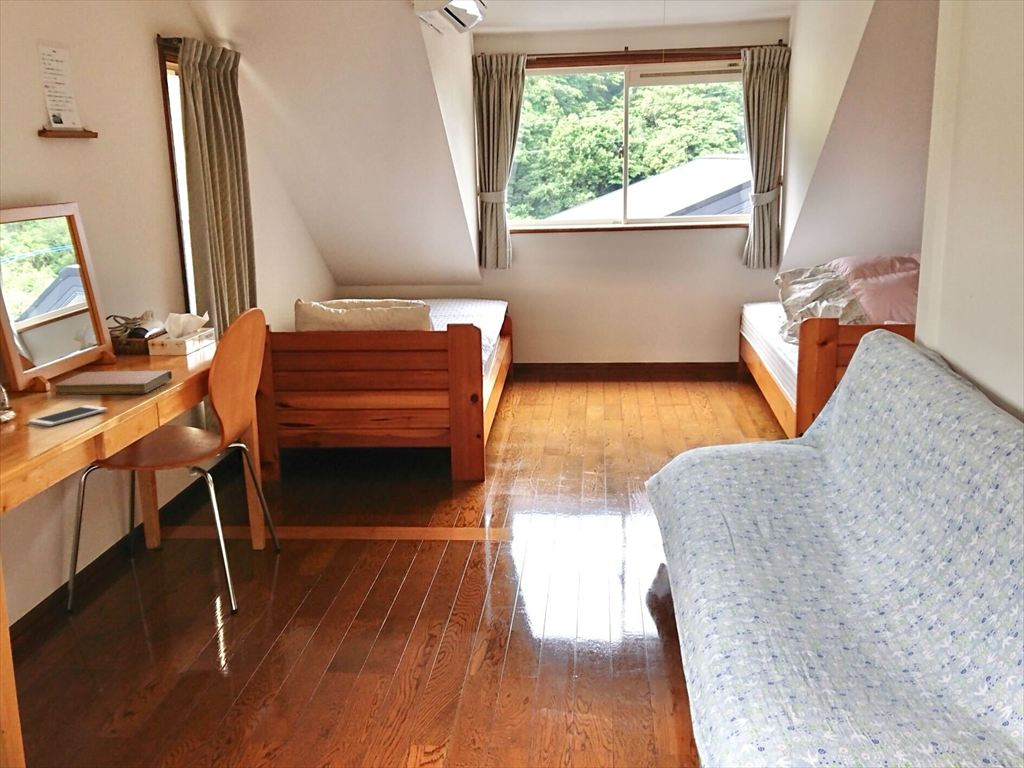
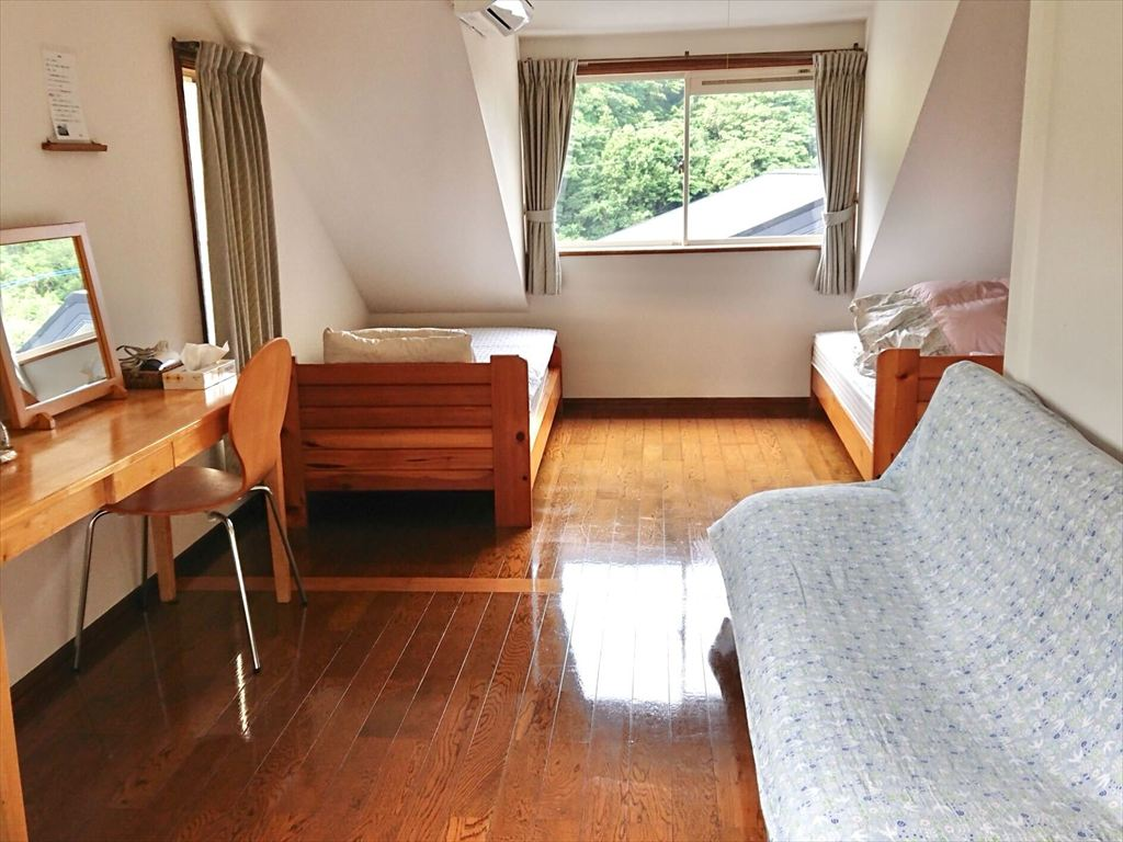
- cell phone [28,404,109,427]
- notebook [54,370,173,395]
